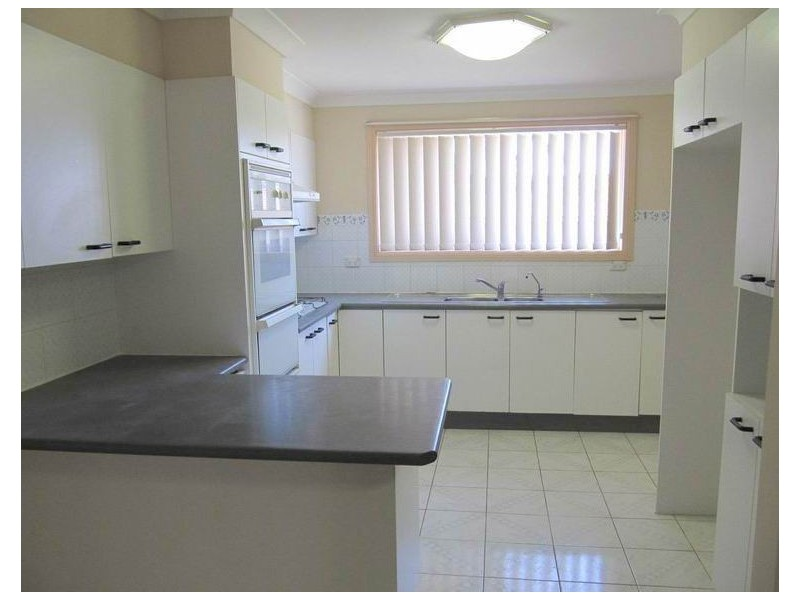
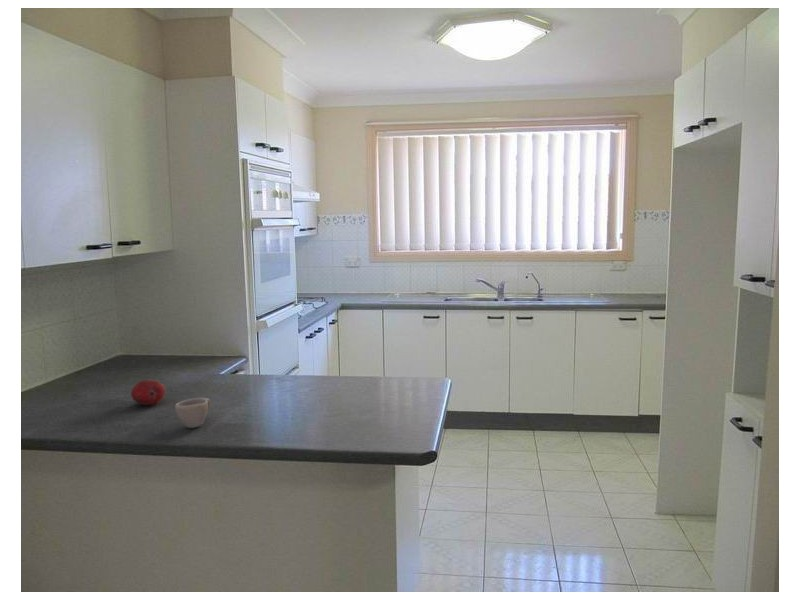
+ cup [174,397,212,429]
+ fruit [130,379,166,406]
